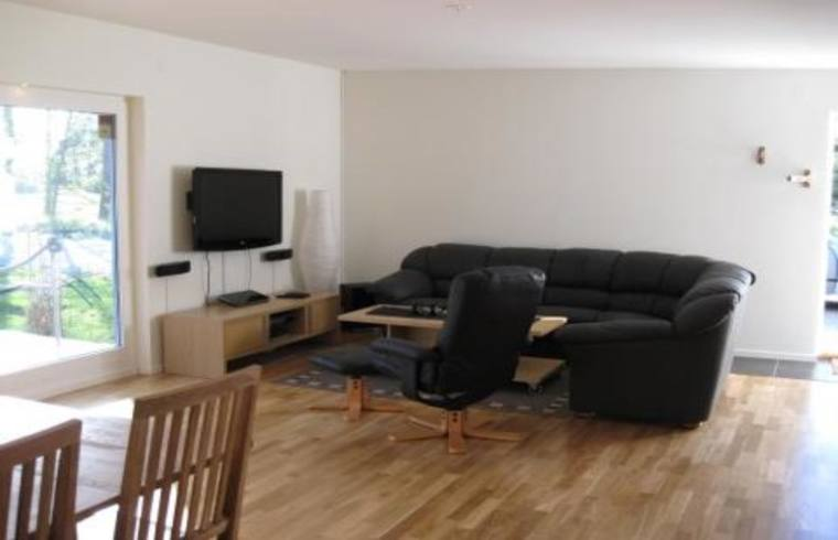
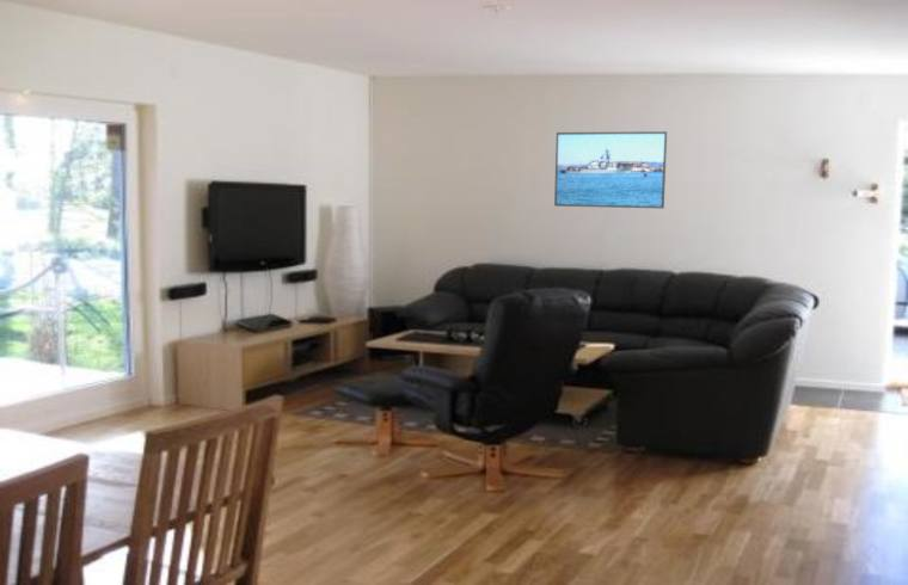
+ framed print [553,130,668,210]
